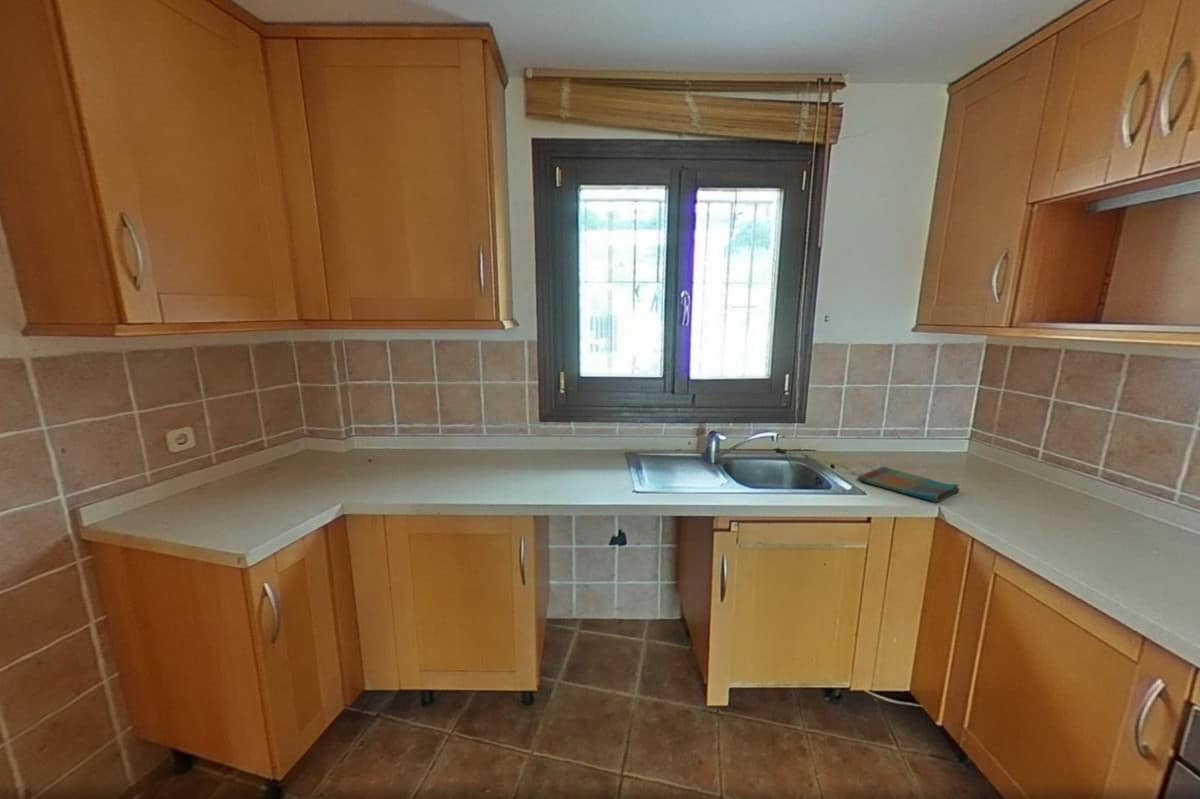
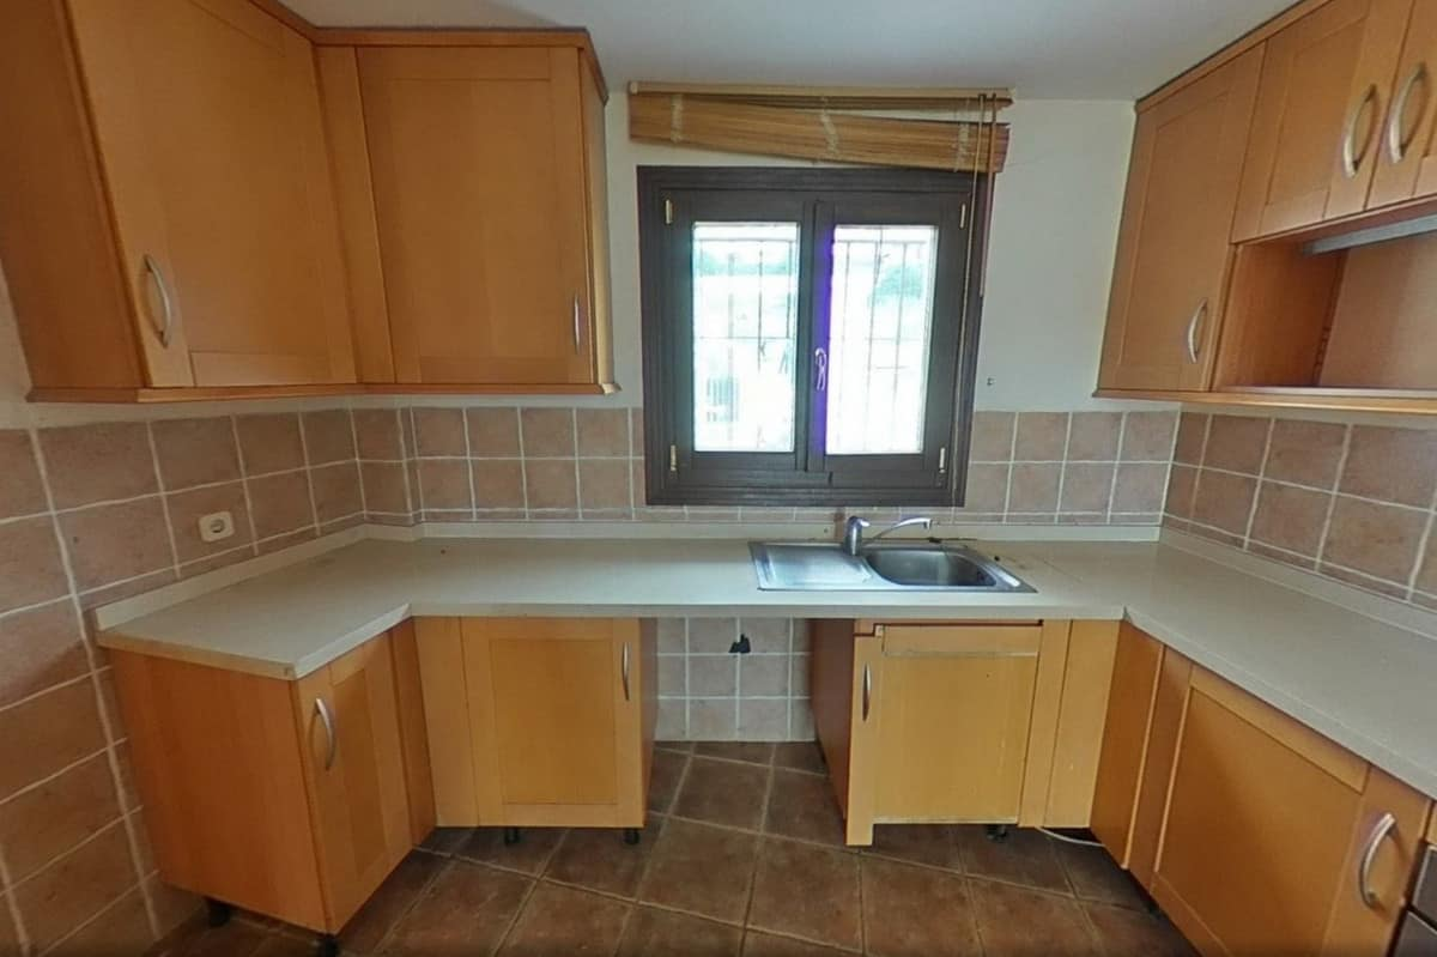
- dish towel [856,466,961,503]
